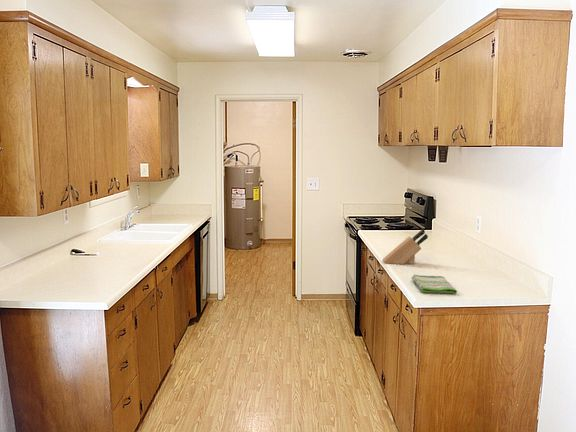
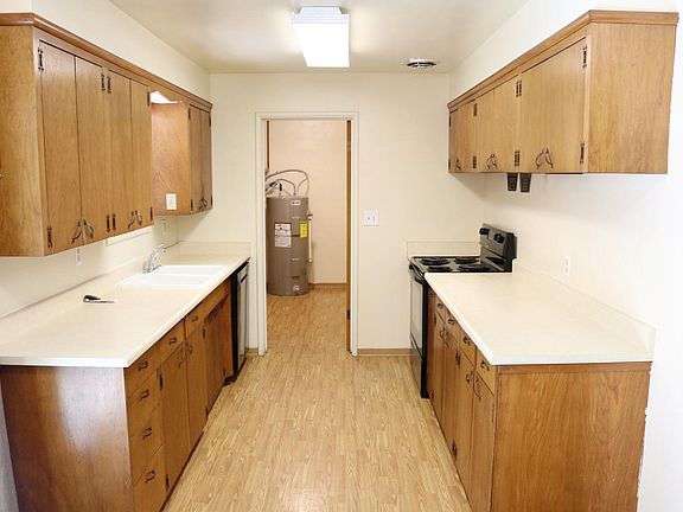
- knife block [382,228,429,265]
- dish towel [411,273,458,294]
